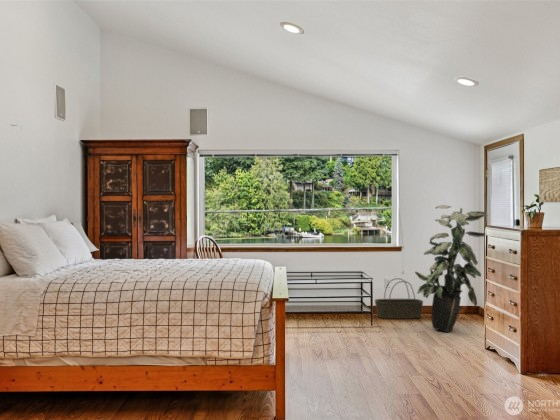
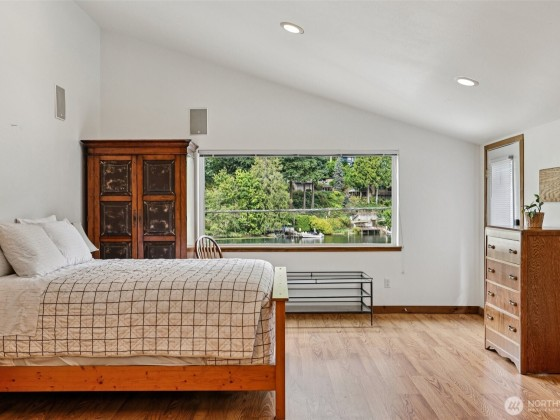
- basket [374,277,424,320]
- indoor plant [414,204,489,333]
